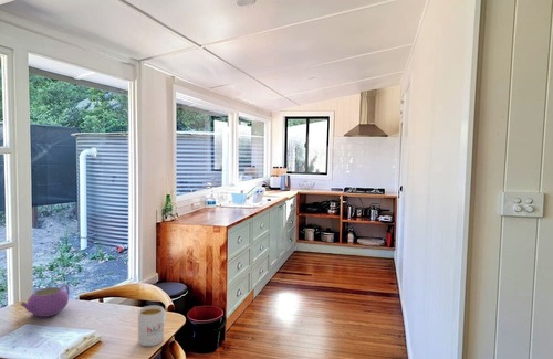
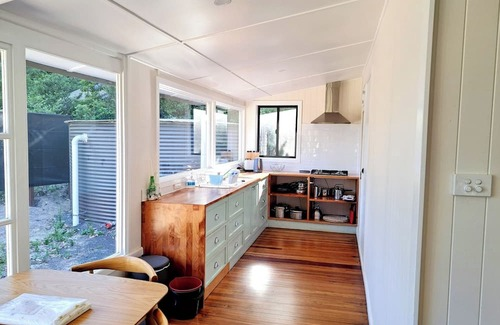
- teapot [19,284,70,318]
- mug [137,305,167,347]
